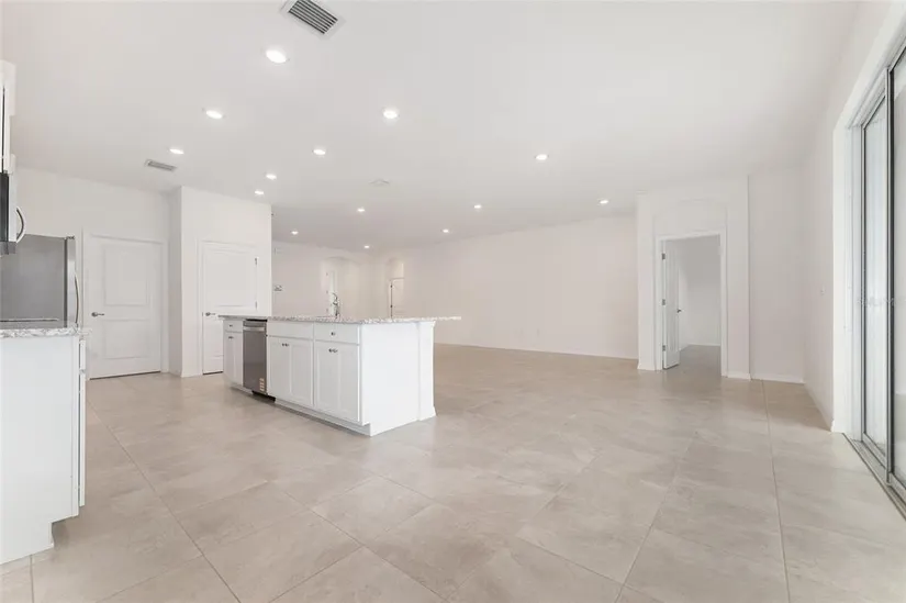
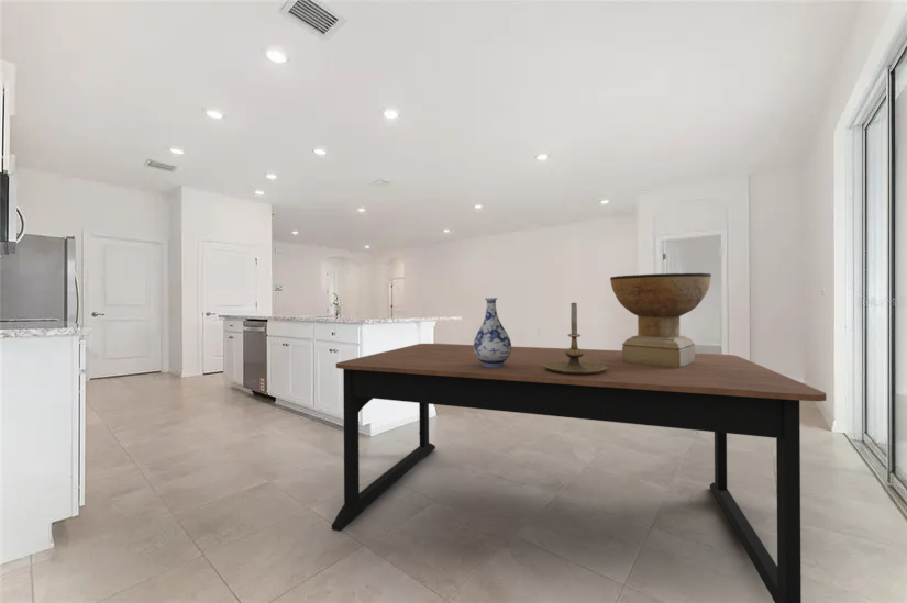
+ candle holder [543,302,607,375]
+ dining table [331,343,827,603]
+ decorative bowl [609,272,712,368]
+ vase [473,297,512,367]
